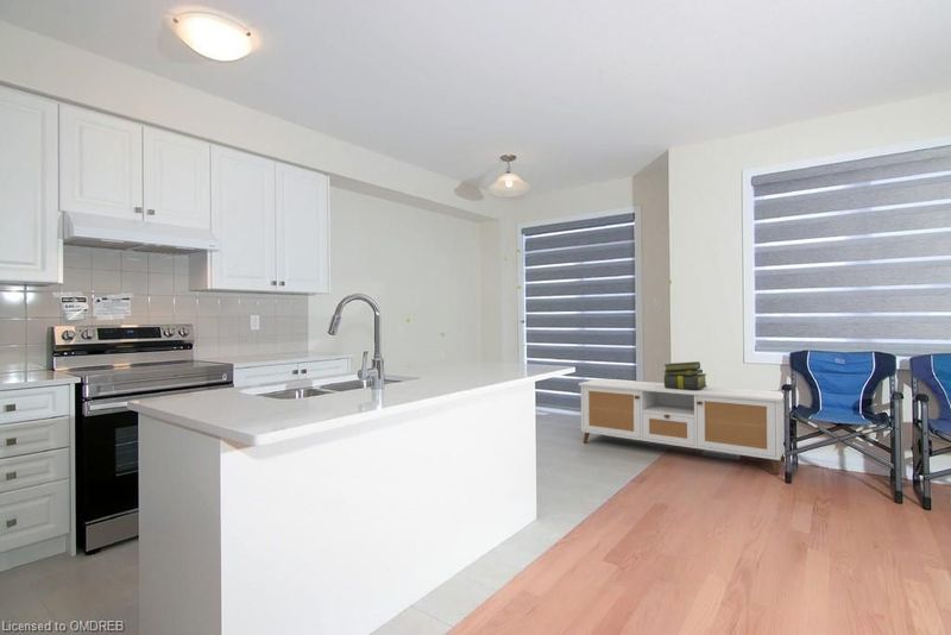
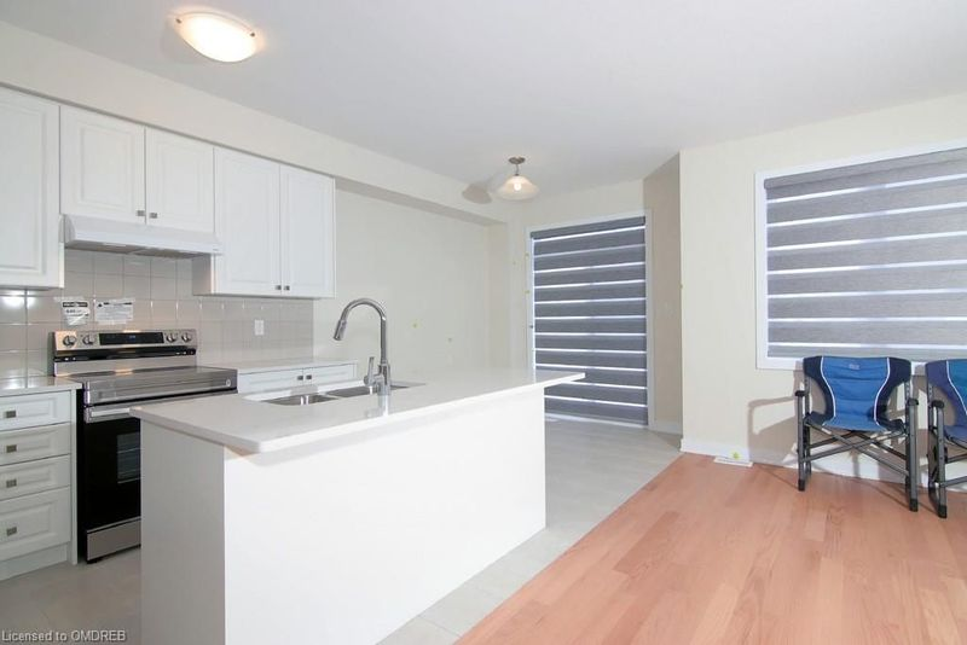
- storage bench [578,378,786,474]
- stack of books [662,360,708,390]
